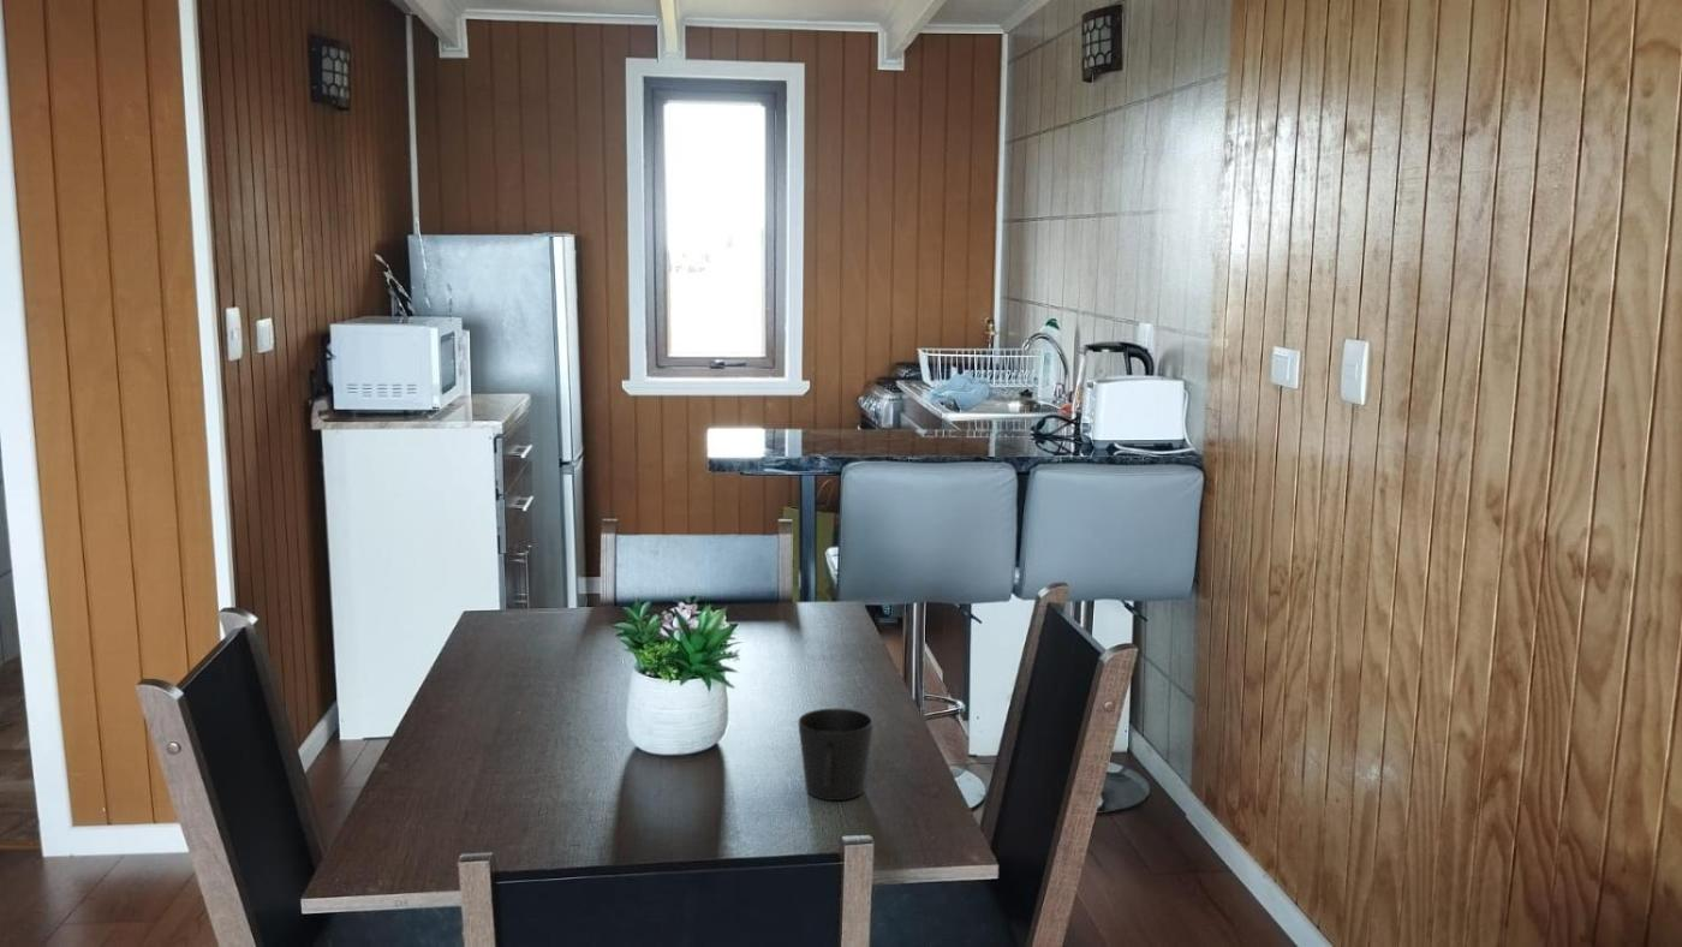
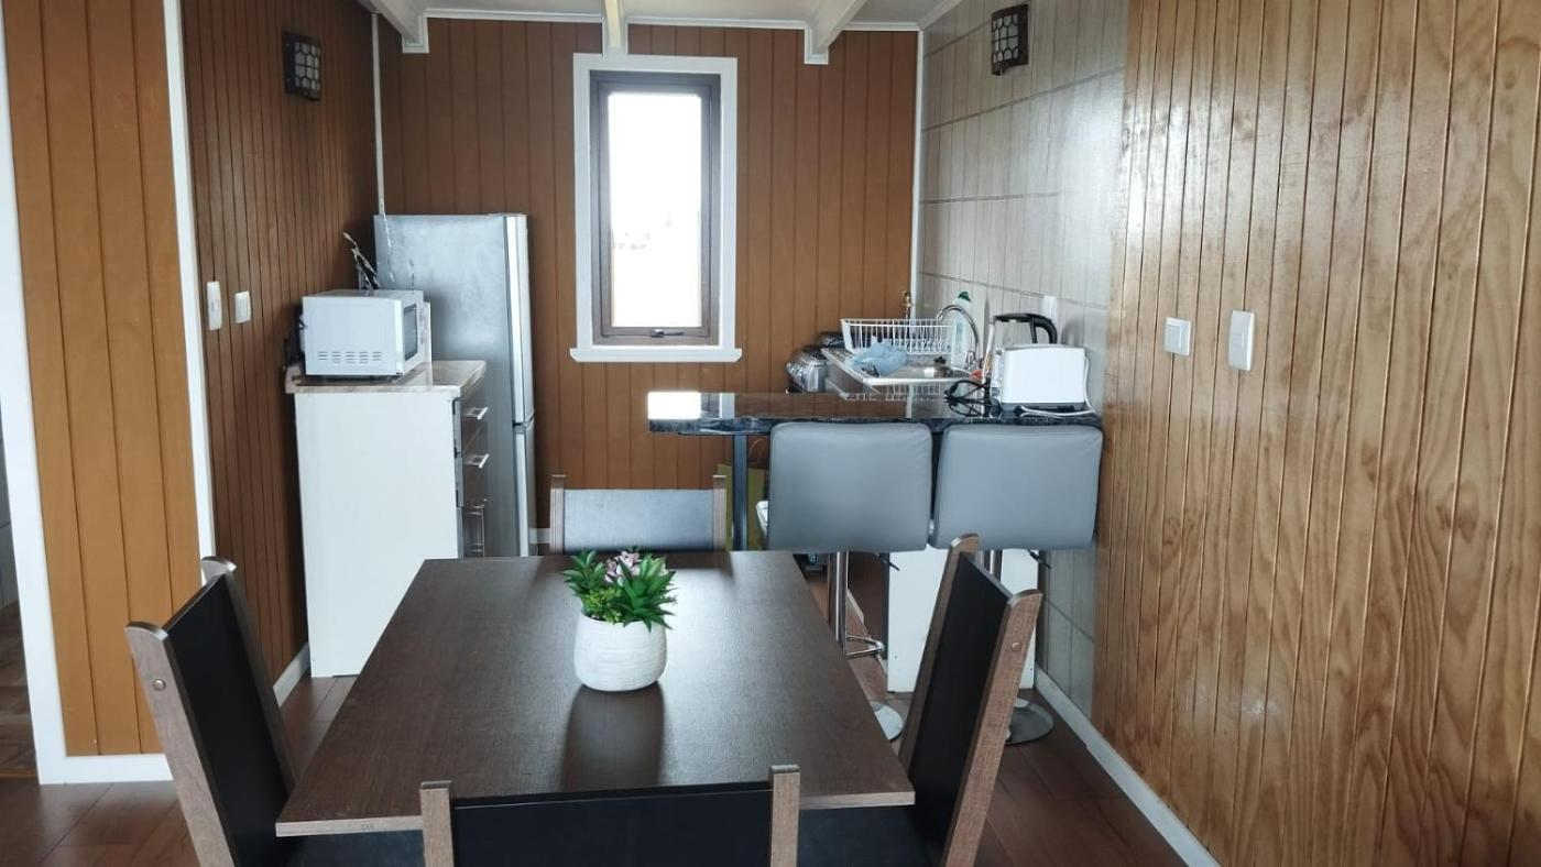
- cup [798,708,875,802]
